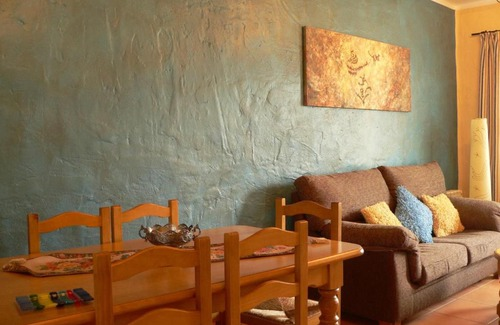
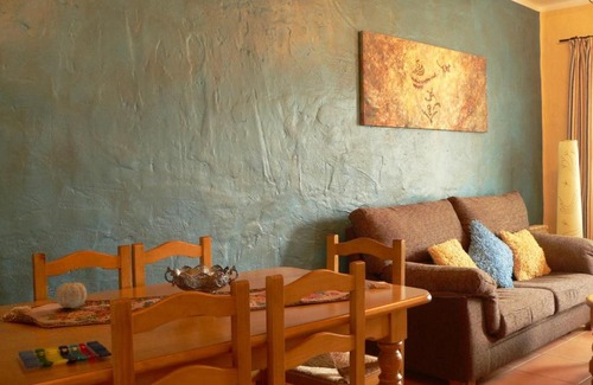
+ fruit [55,281,88,309]
